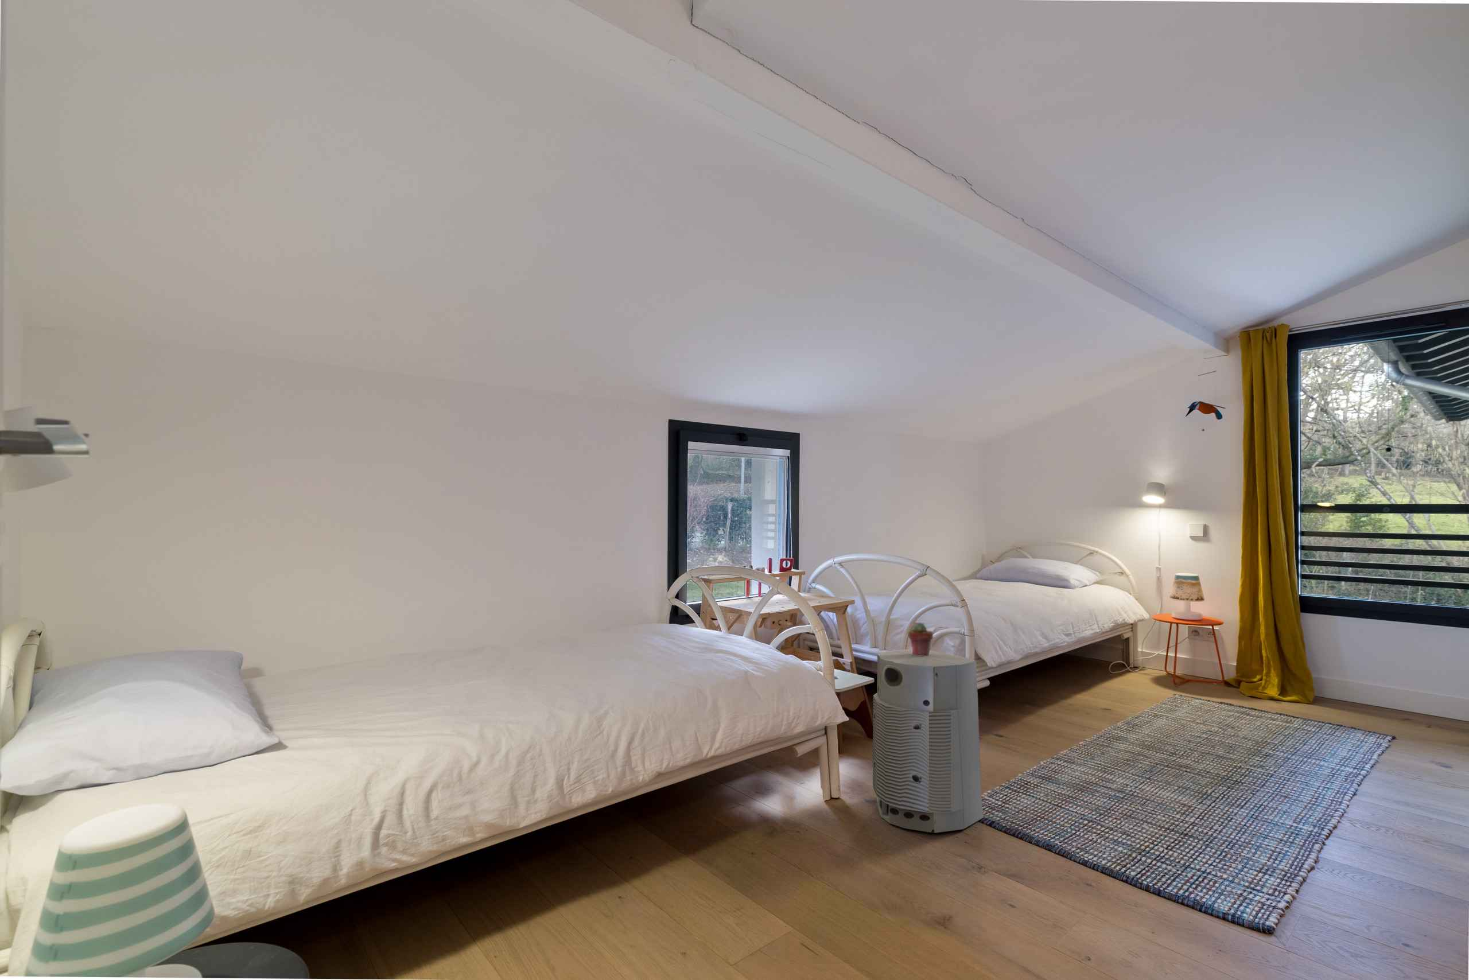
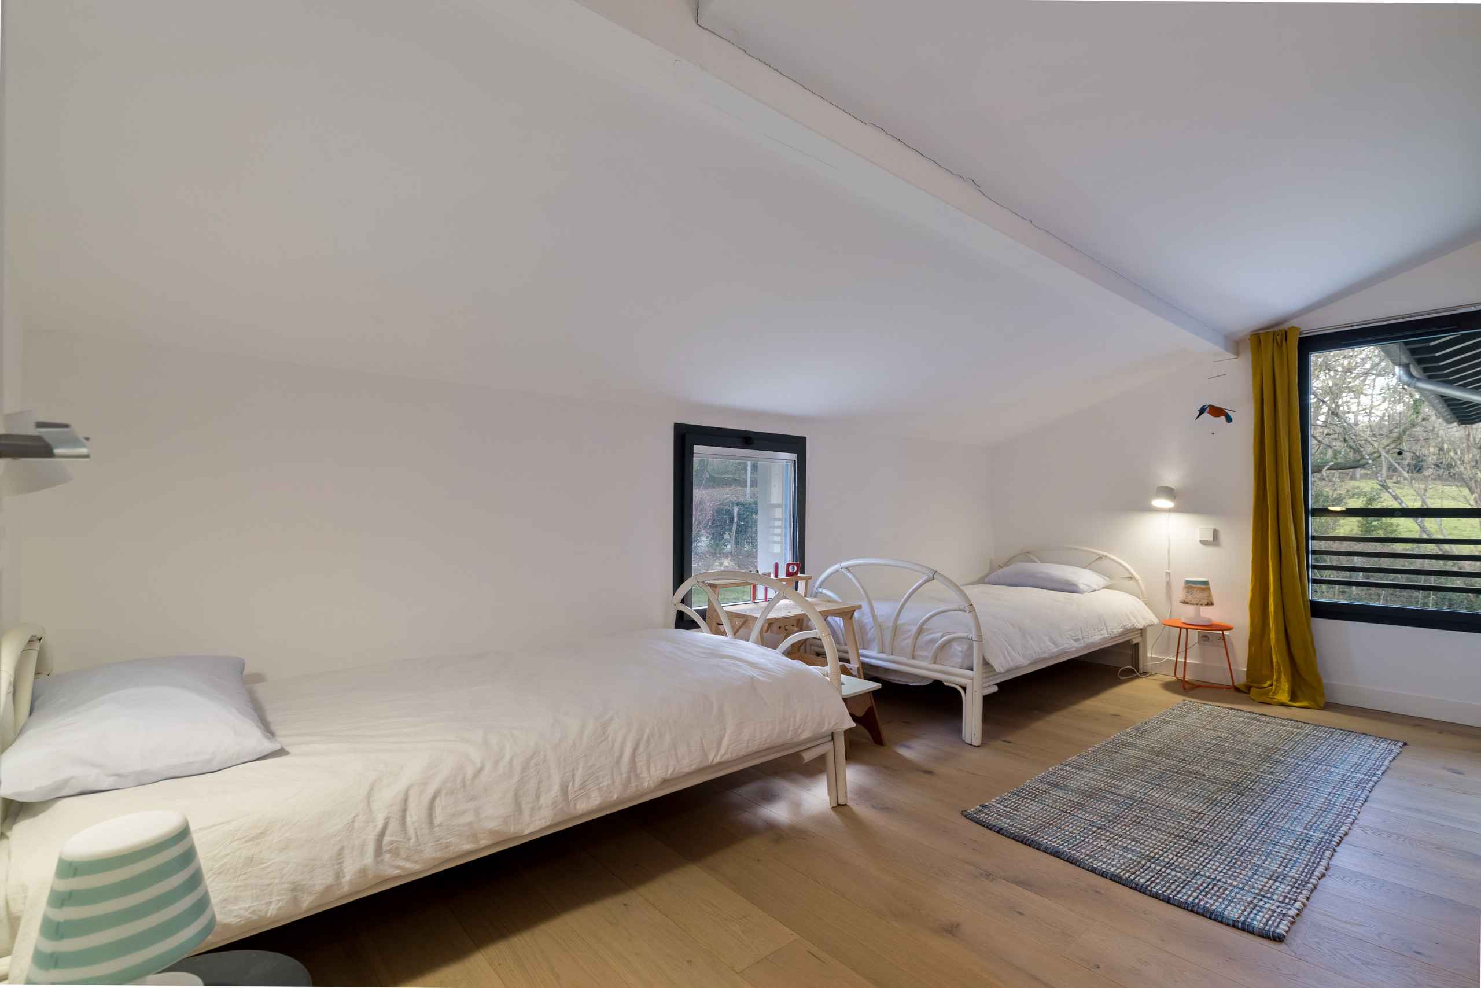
- air purifier [872,649,984,833]
- potted succulent [907,621,934,656]
